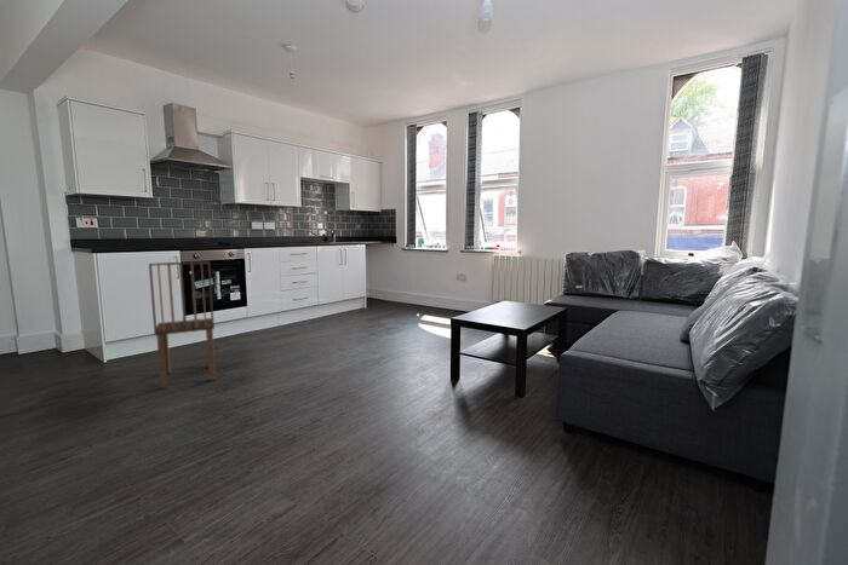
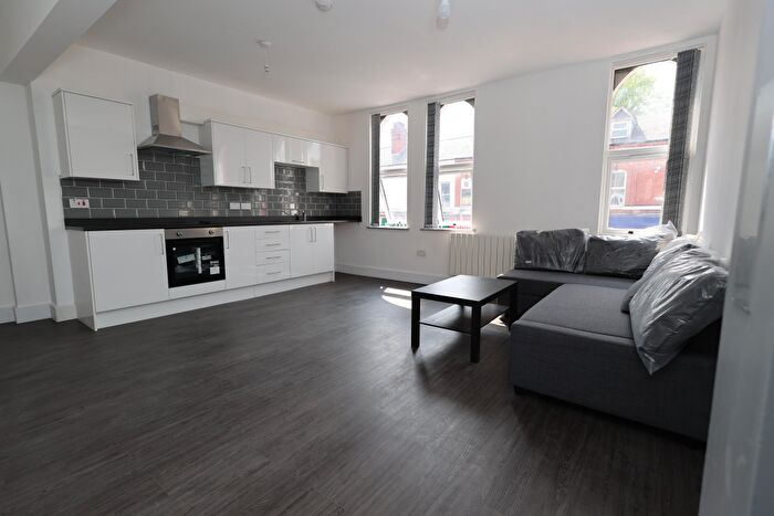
- dining chair [148,260,217,390]
